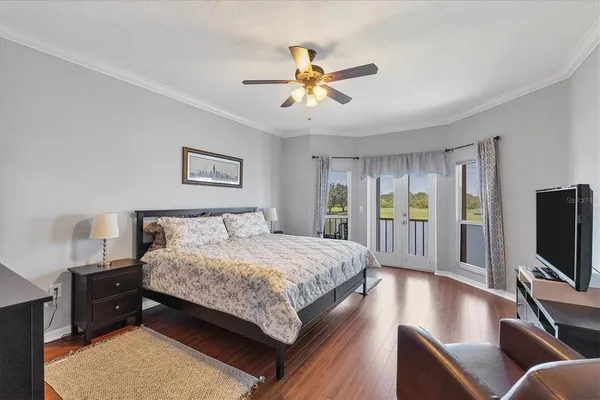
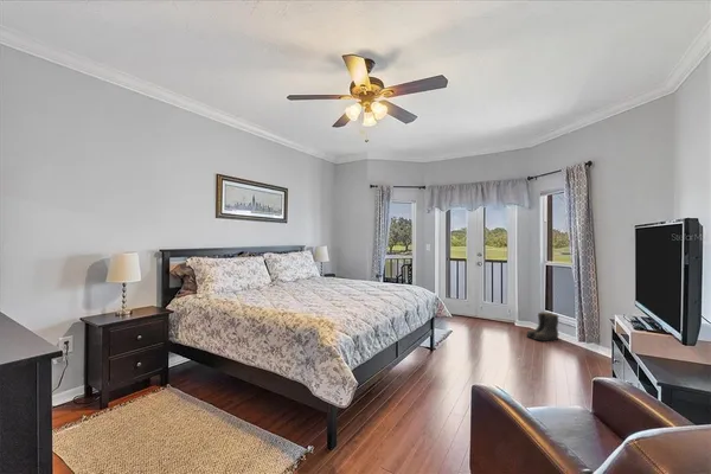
+ boots [525,312,559,342]
